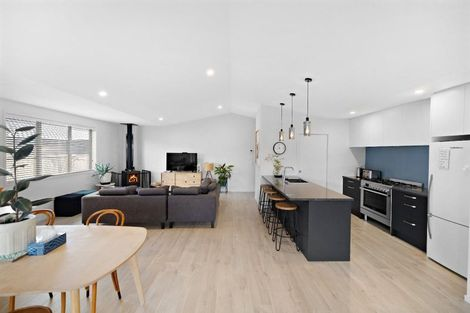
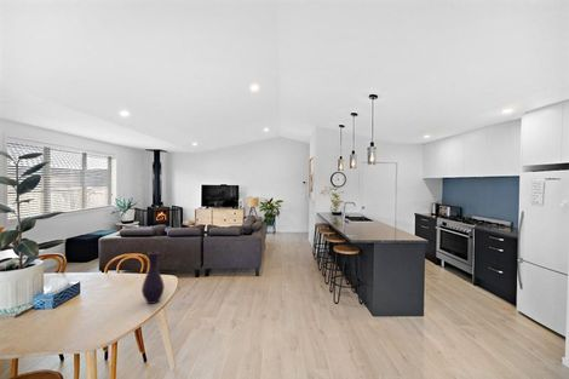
+ vase [140,251,166,305]
